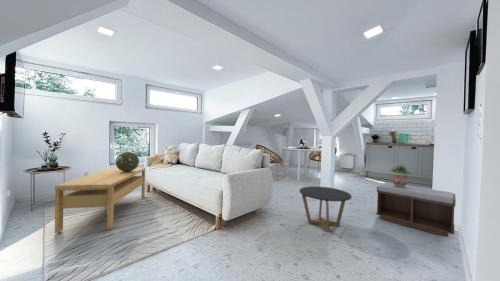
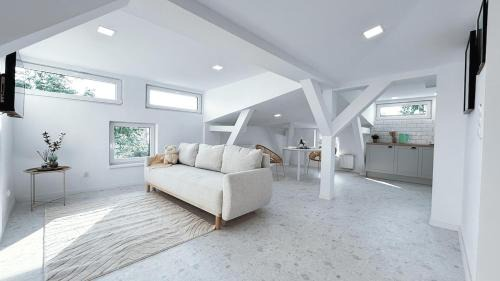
- side table [299,185,353,232]
- decorative sphere [115,151,140,172]
- bench [375,182,457,238]
- potted plant [390,164,413,187]
- coffee table [54,167,147,234]
